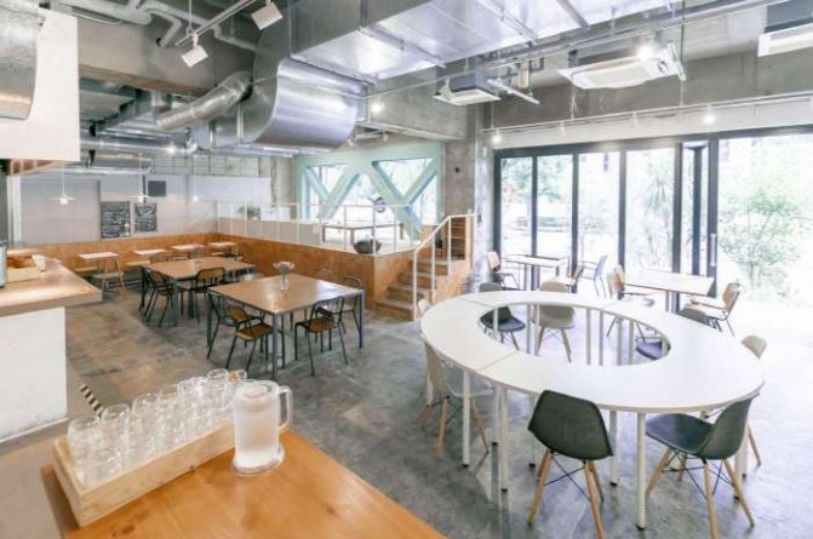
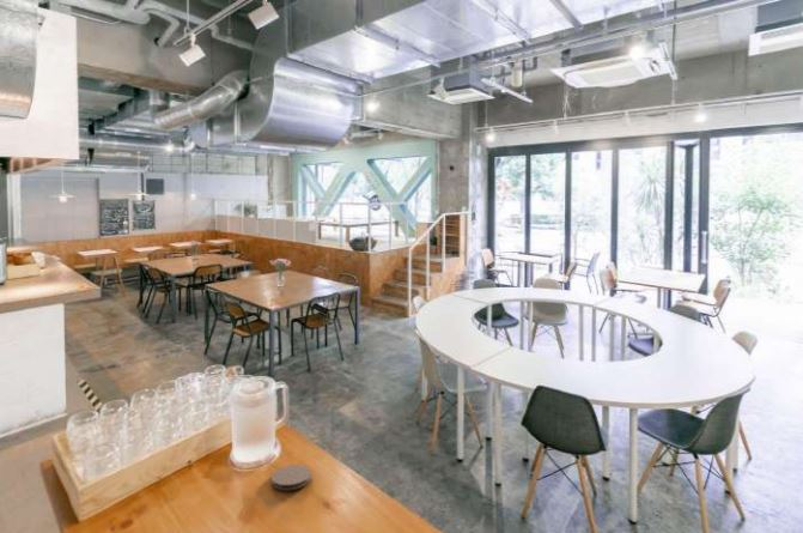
+ coaster [270,464,312,491]
